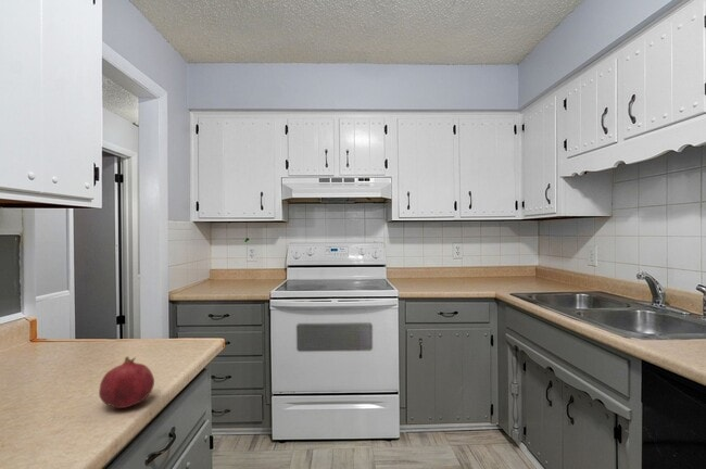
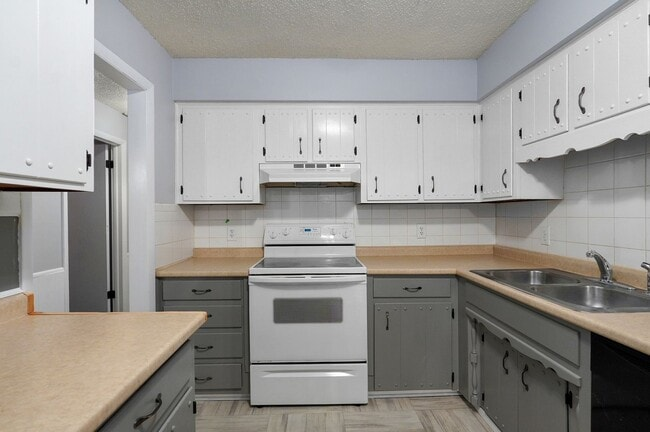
- fruit [98,355,155,409]
